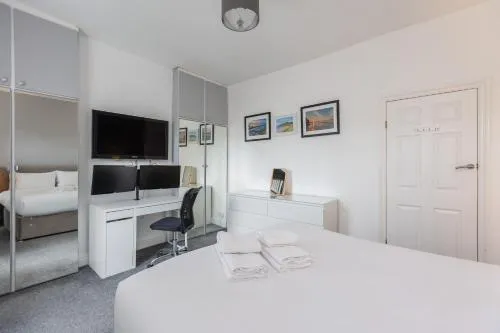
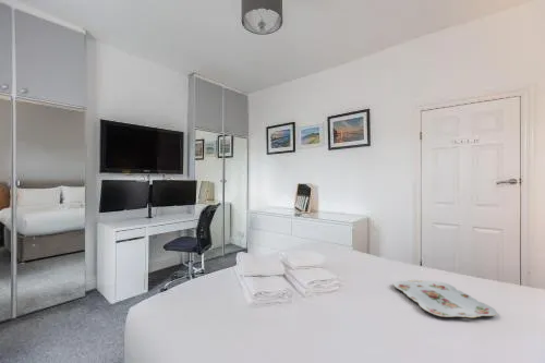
+ serving tray [392,279,498,319]
